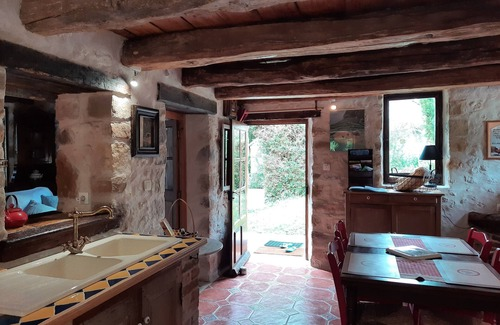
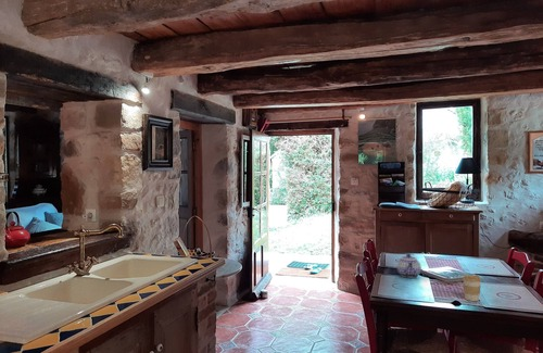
+ coffee cup [462,275,482,302]
+ teapot [396,253,422,279]
